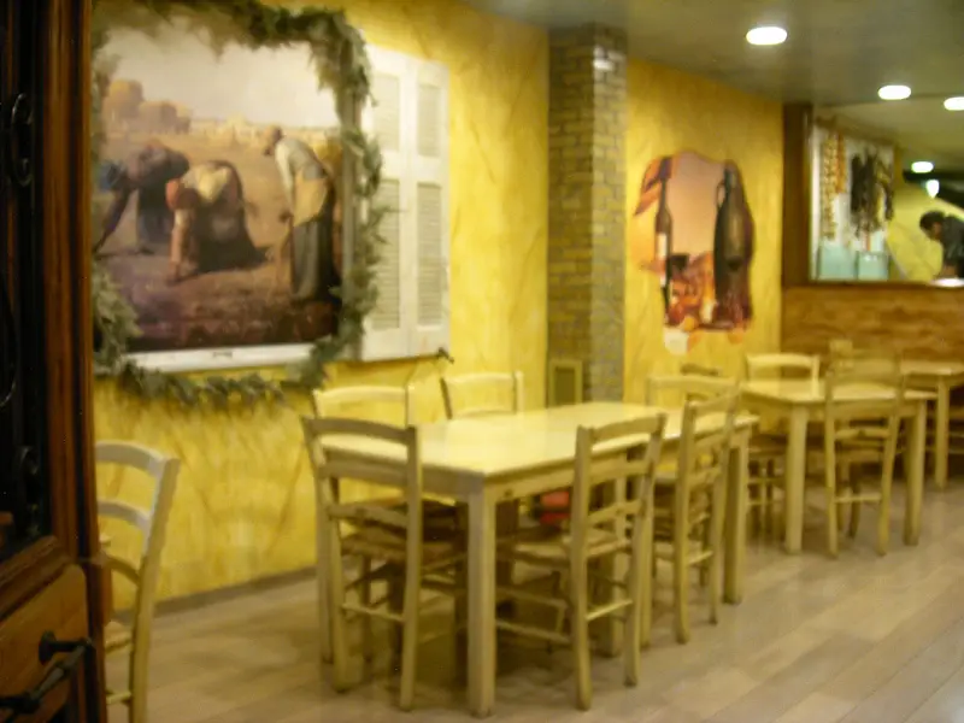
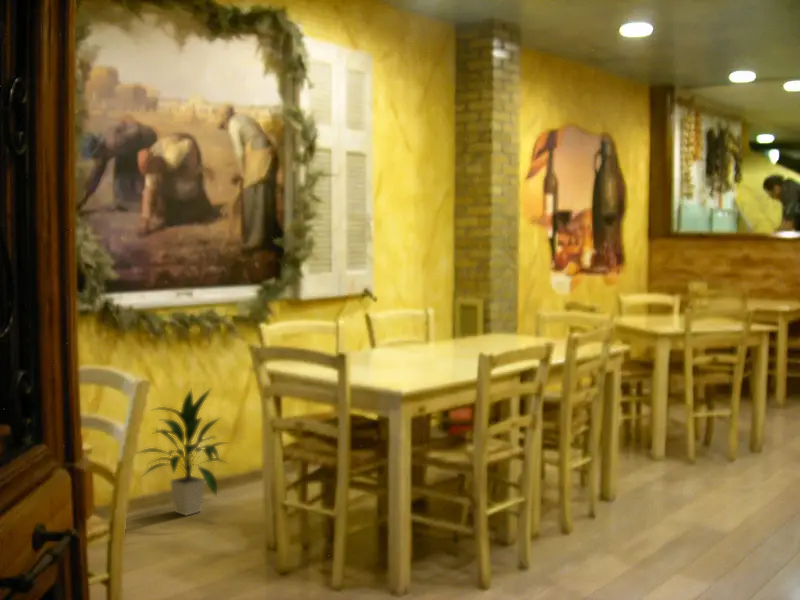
+ indoor plant [136,386,234,517]
